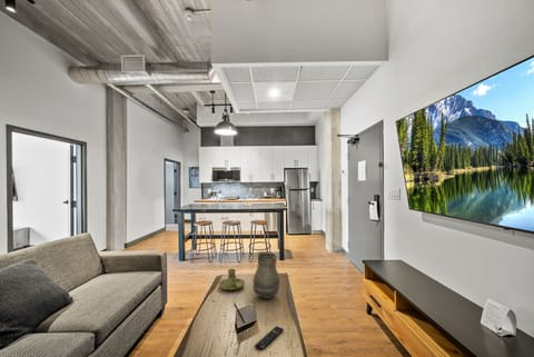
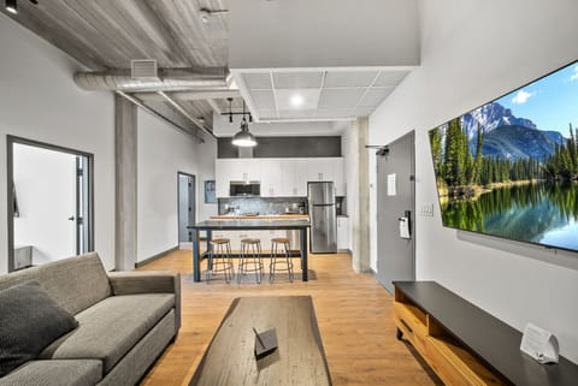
- vase [251,250,280,300]
- candle holder [218,268,246,291]
- remote control [254,325,285,351]
